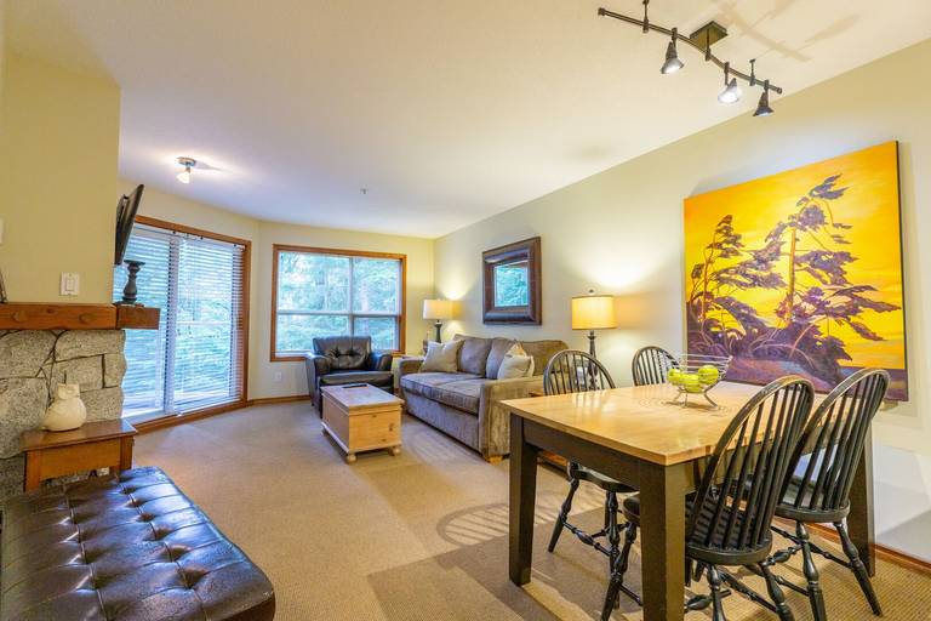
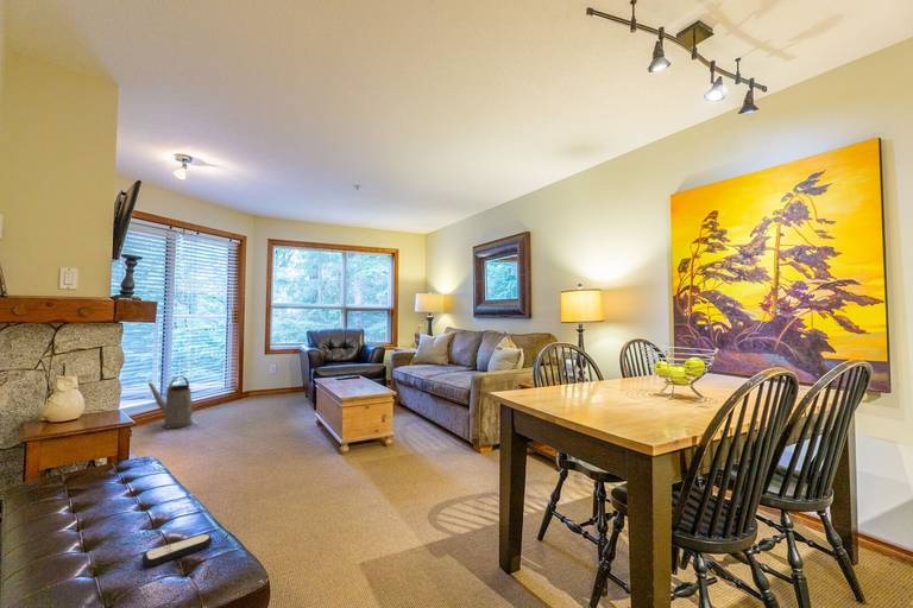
+ remote control [141,533,214,568]
+ watering can [147,375,196,429]
